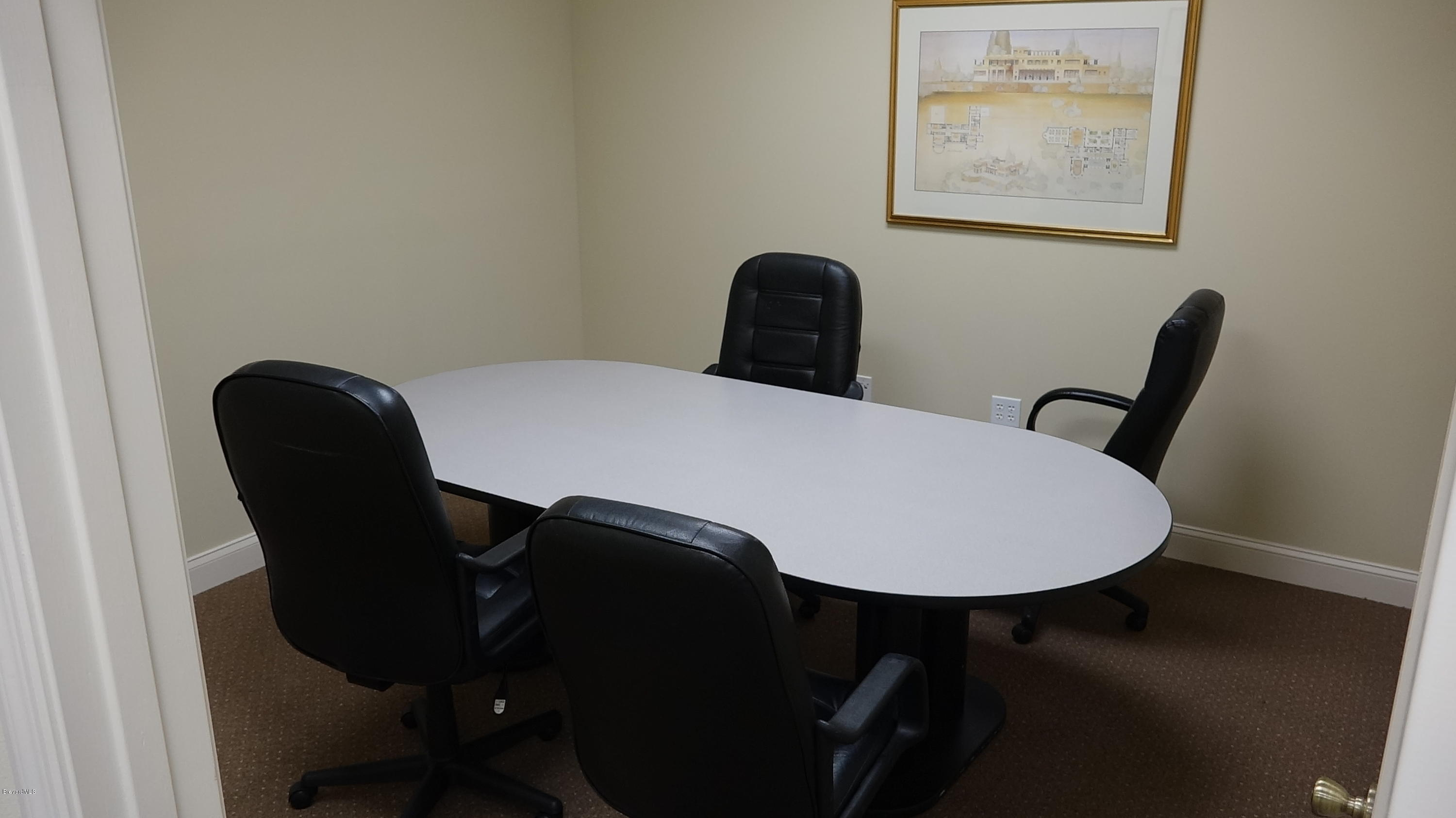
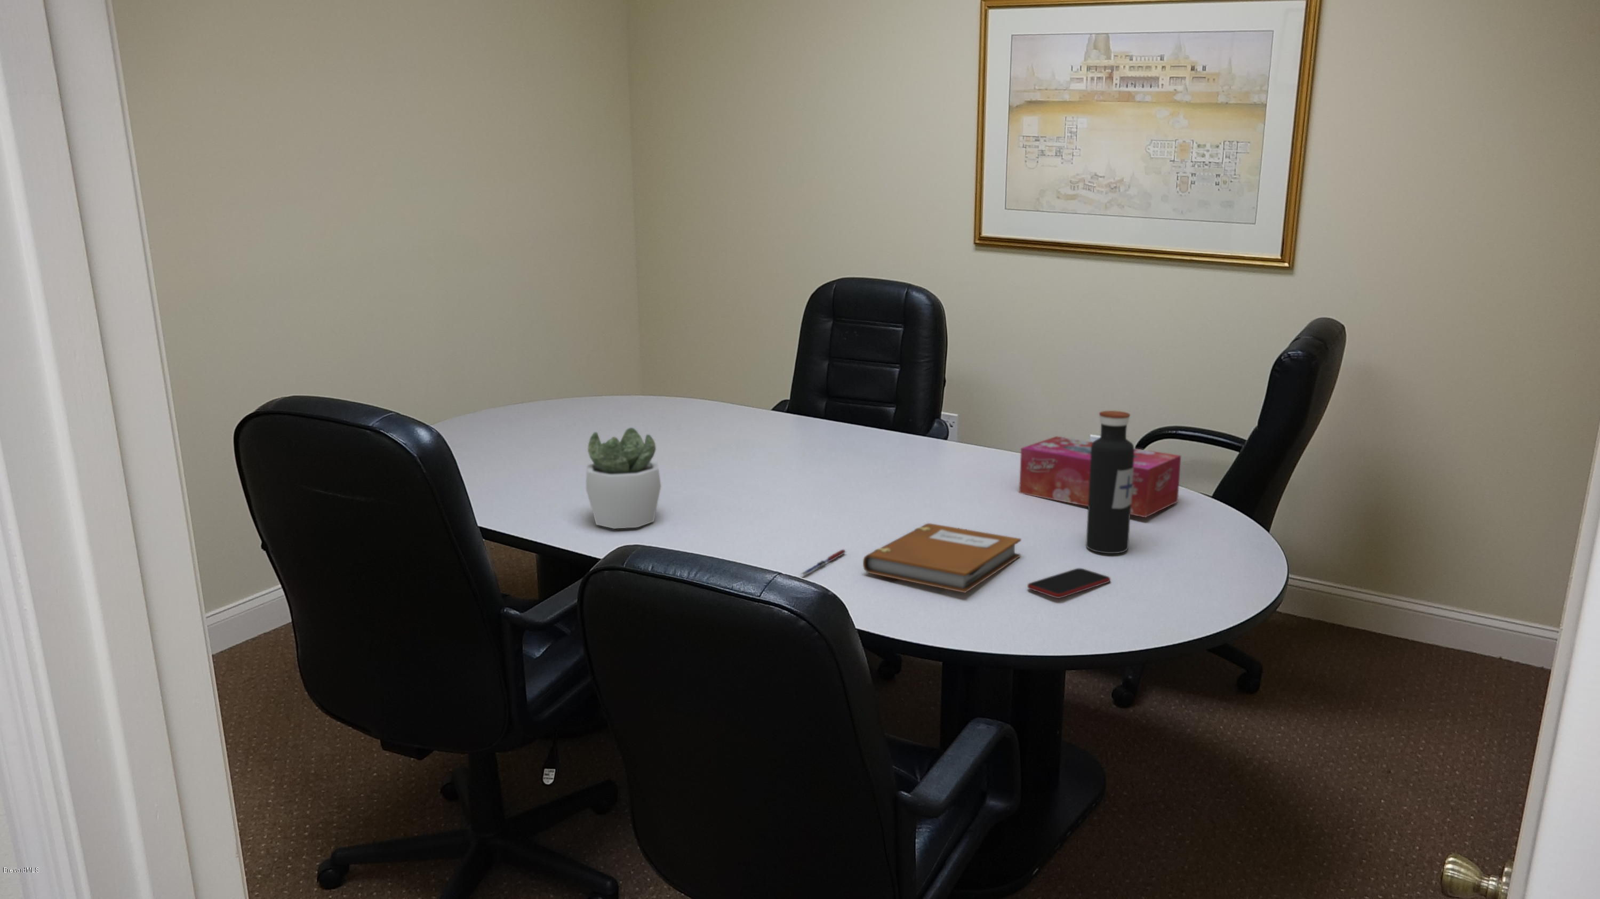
+ pen [800,548,846,576]
+ notebook [863,522,1021,593]
+ water bottle [1086,410,1134,554]
+ succulent plant [586,428,662,530]
+ smartphone [1026,568,1111,599]
+ tissue box [1019,435,1181,518]
